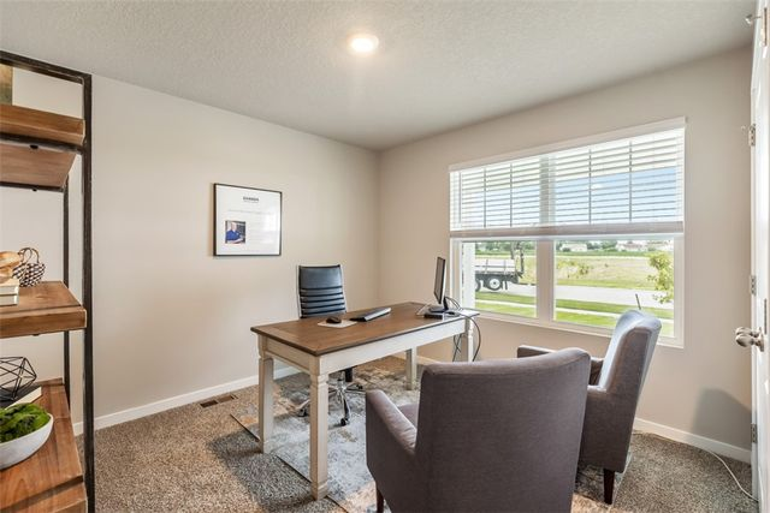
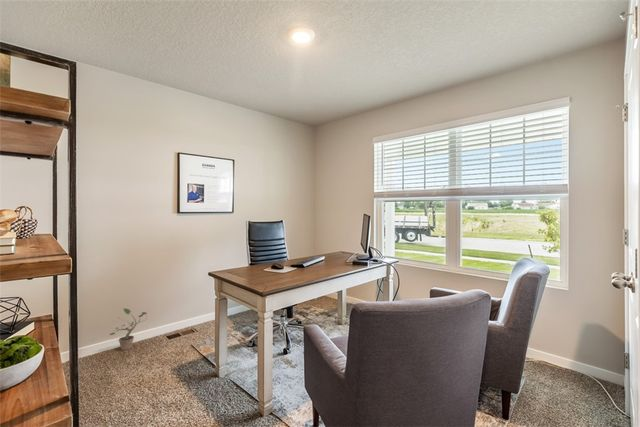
+ potted plant [109,307,148,351]
